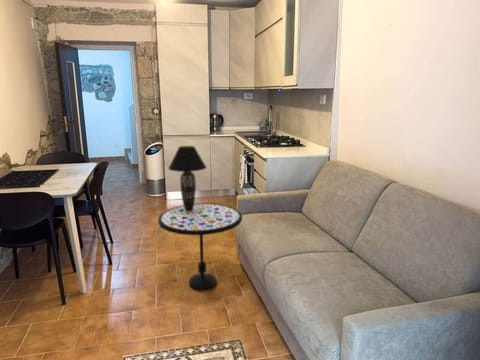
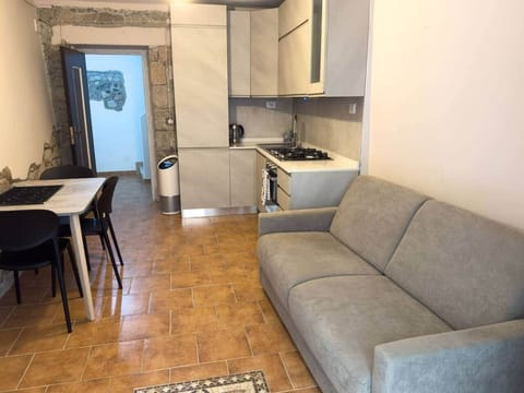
- table lamp [167,145,207,211]
- side table [157,203,243,291]
